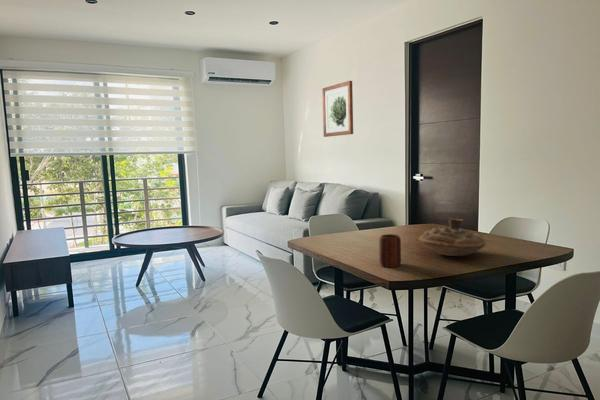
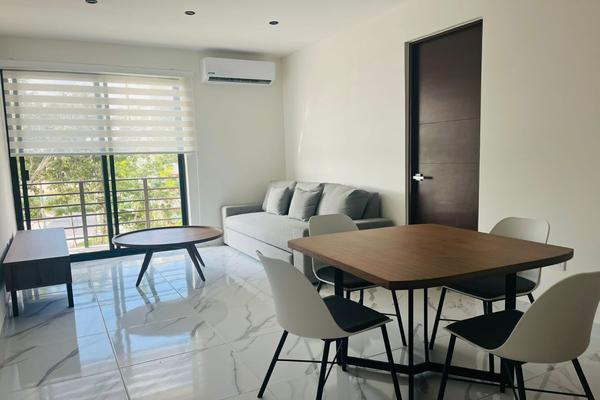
- wall art [321,80,354,138]
- mug [378,233,402,268]
- decorative bowl [418,217,487,257]
